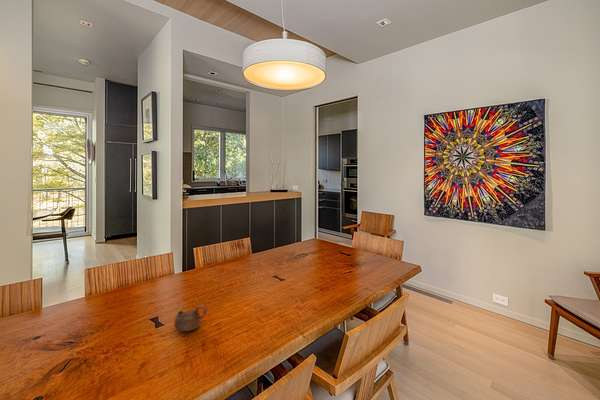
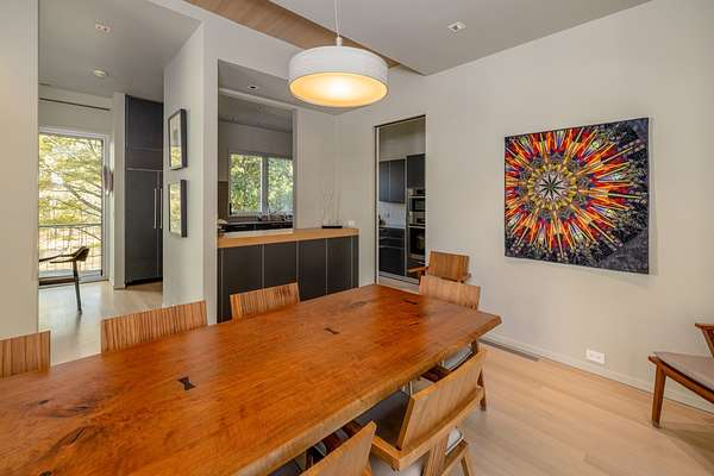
- cup [173,304,208,332]
